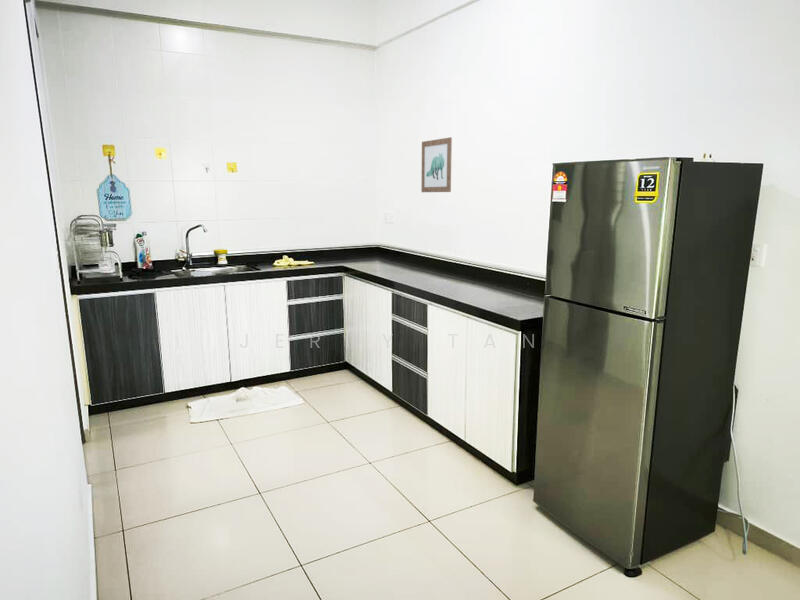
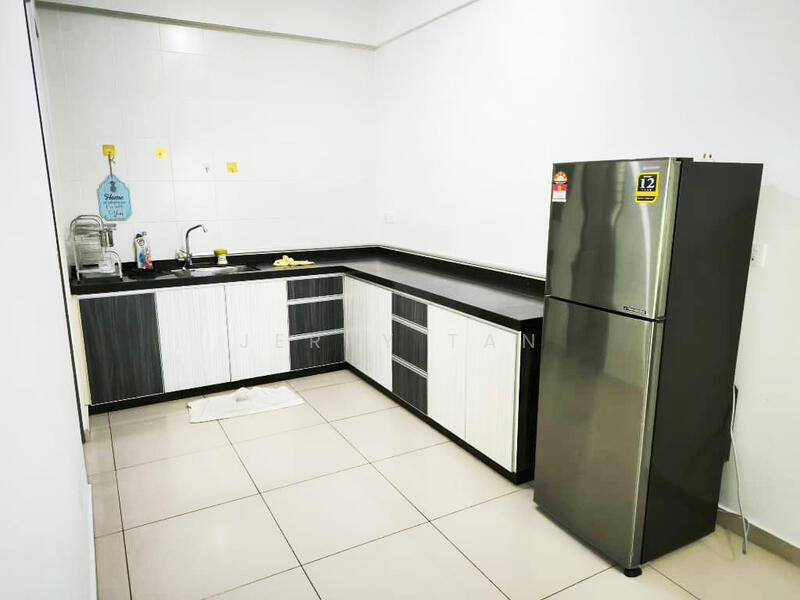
- wall art [421,136,453,193]
